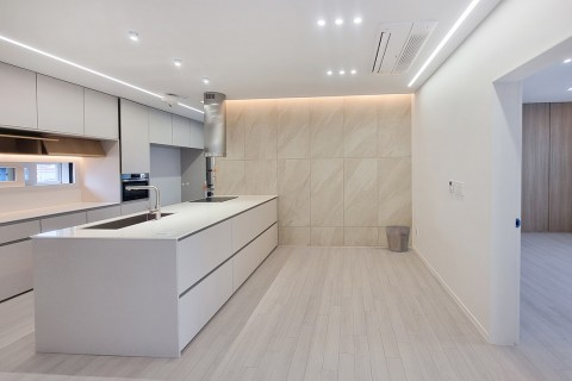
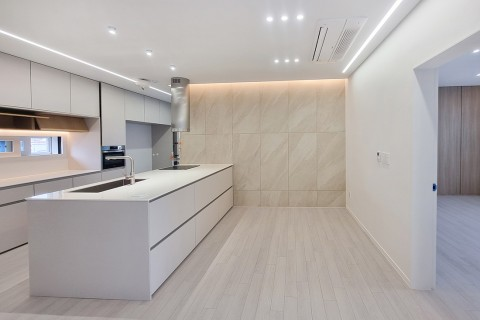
- waste bin [384,224,411,252]
